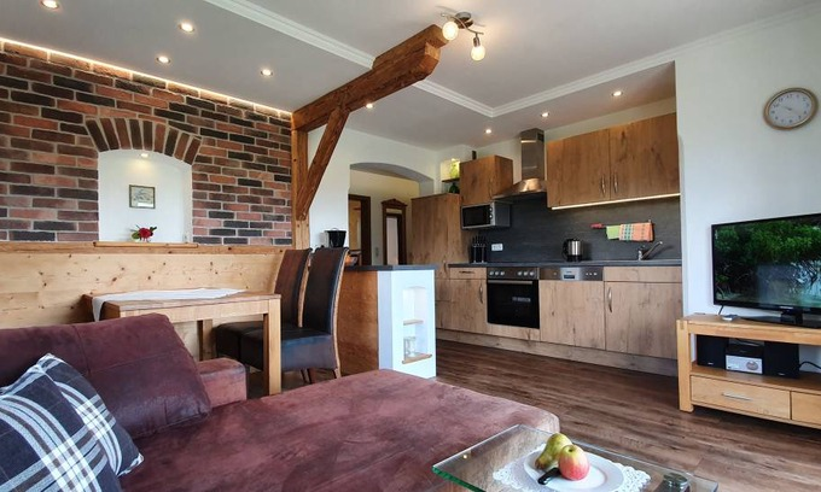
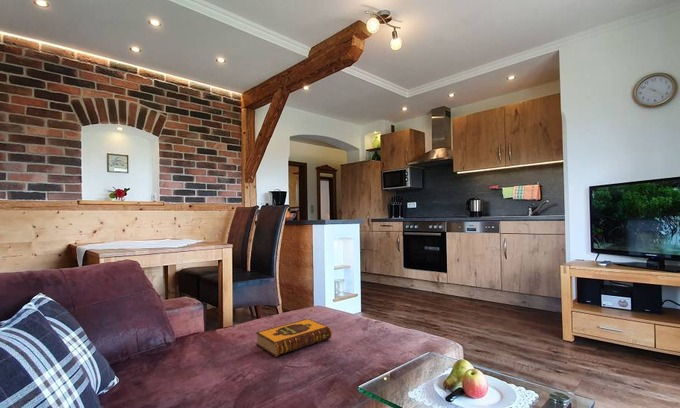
+ hardback book [255,318,333,358]
